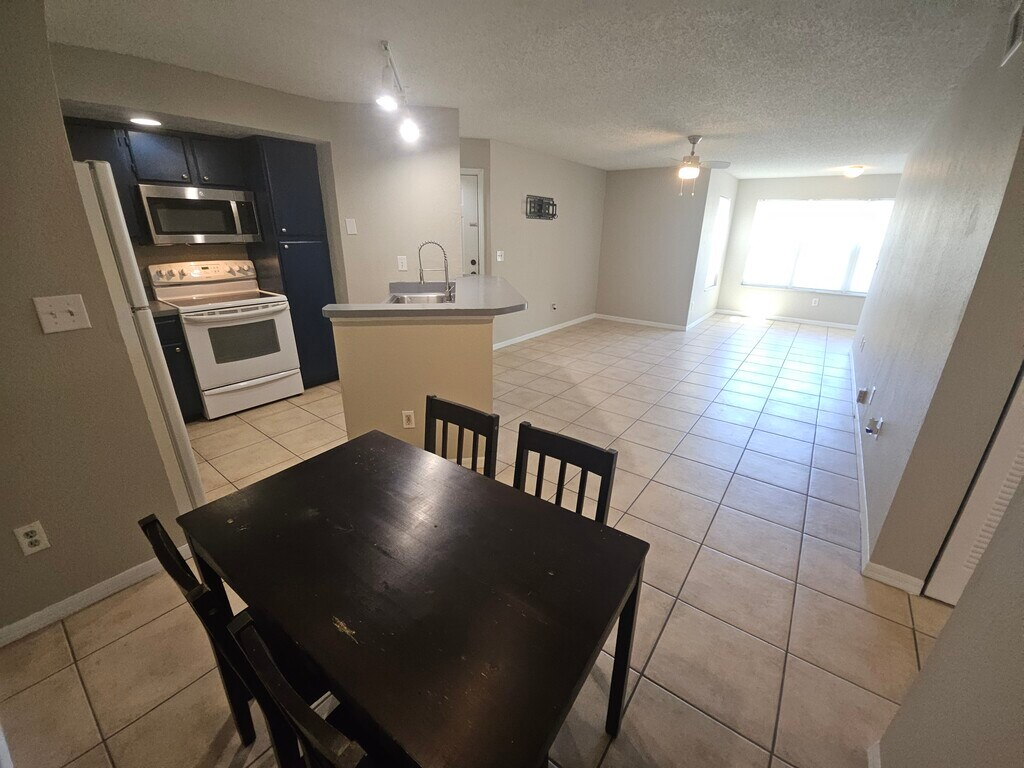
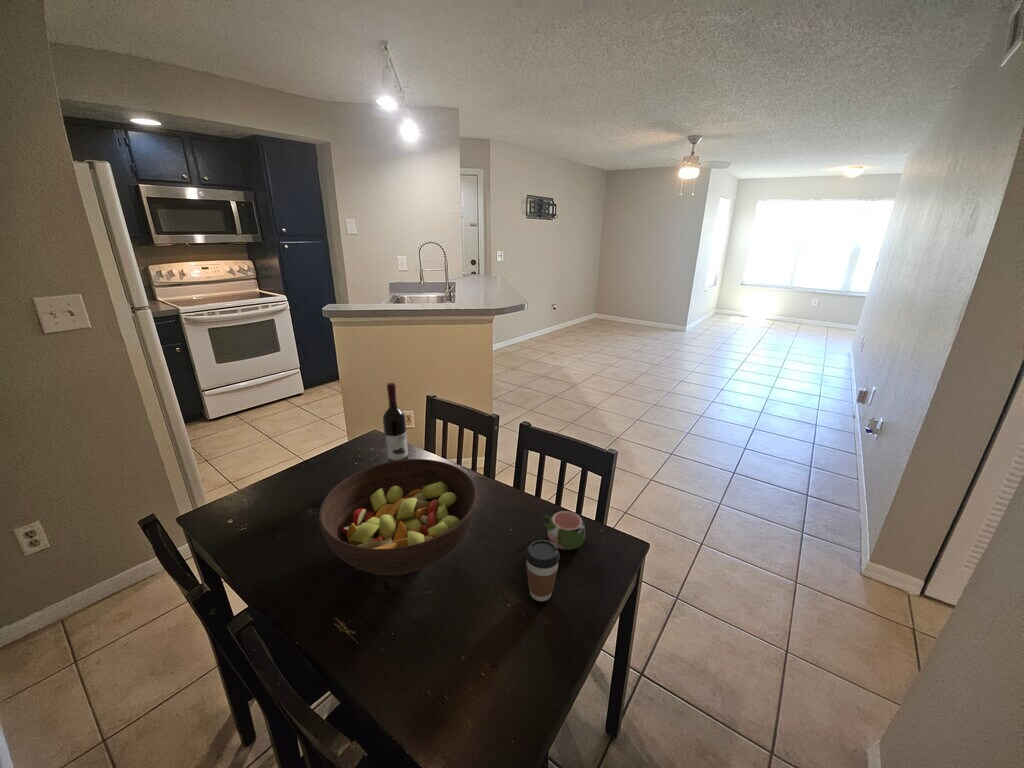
+ coffee cup [524,539,561,602]
+ wine bottle [382,382,409,462]
+ fruit bowl [318,458,478,576]
+ mug [540,510,586,551]
